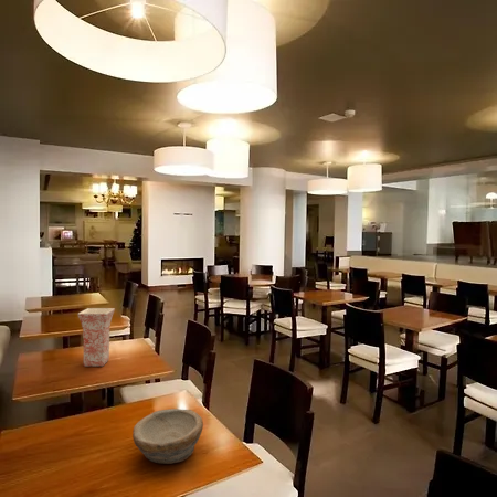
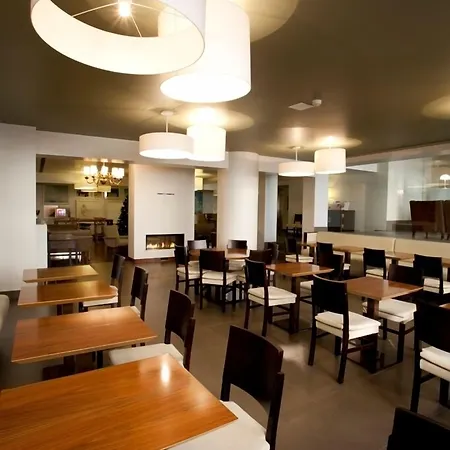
- vase [76,307,116,368]
- bowl [131,408,204,465]
